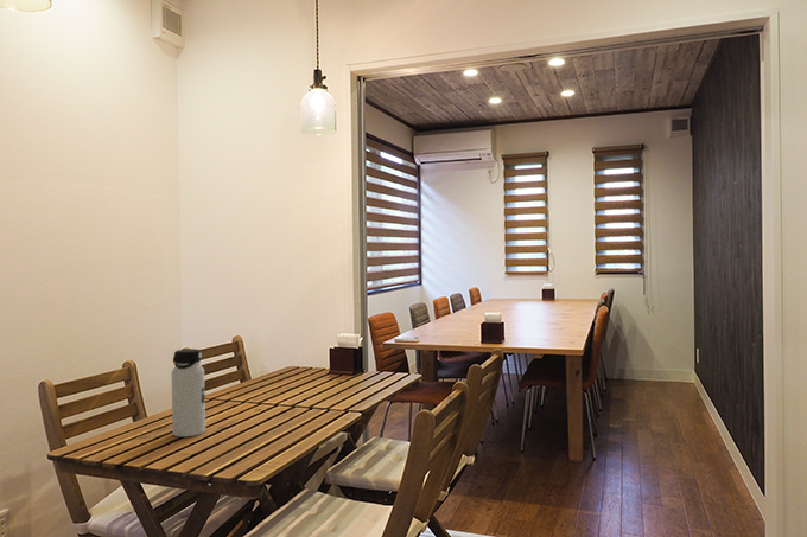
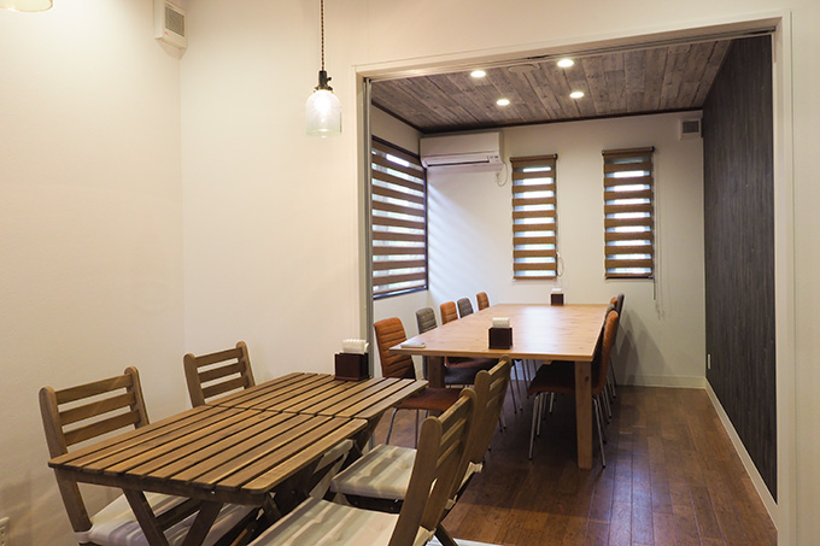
- water bottle [171,347,206,439]
